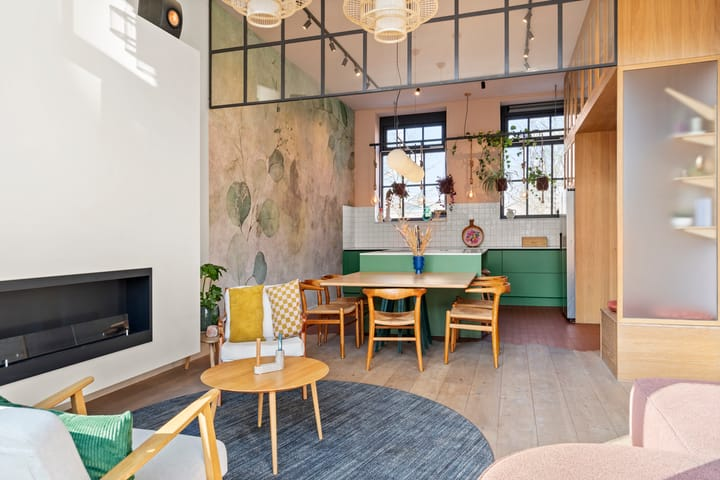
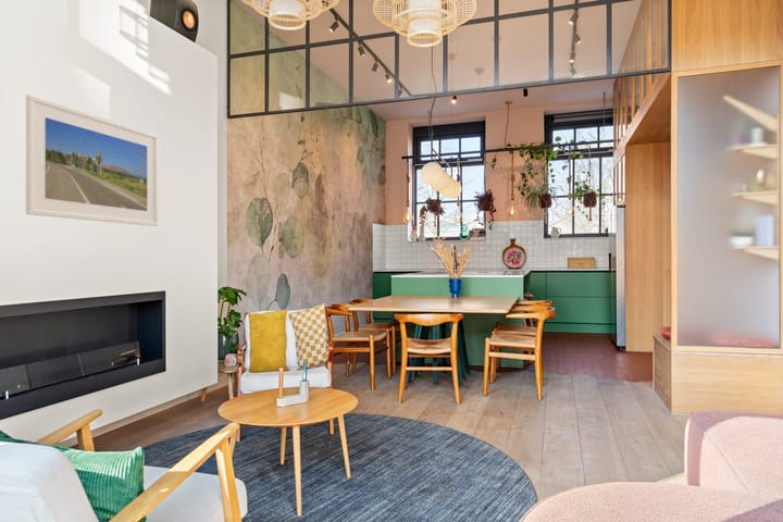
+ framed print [25,94,159,227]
